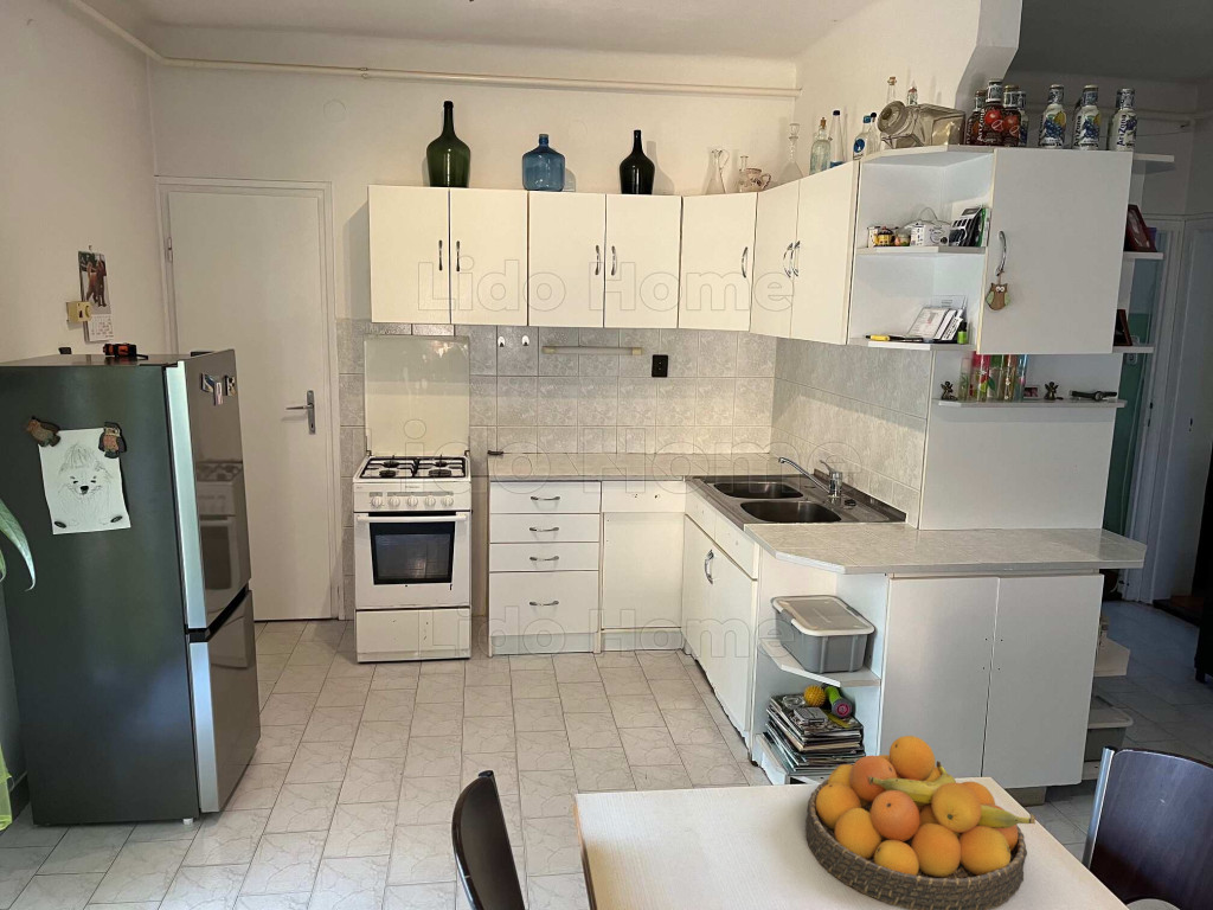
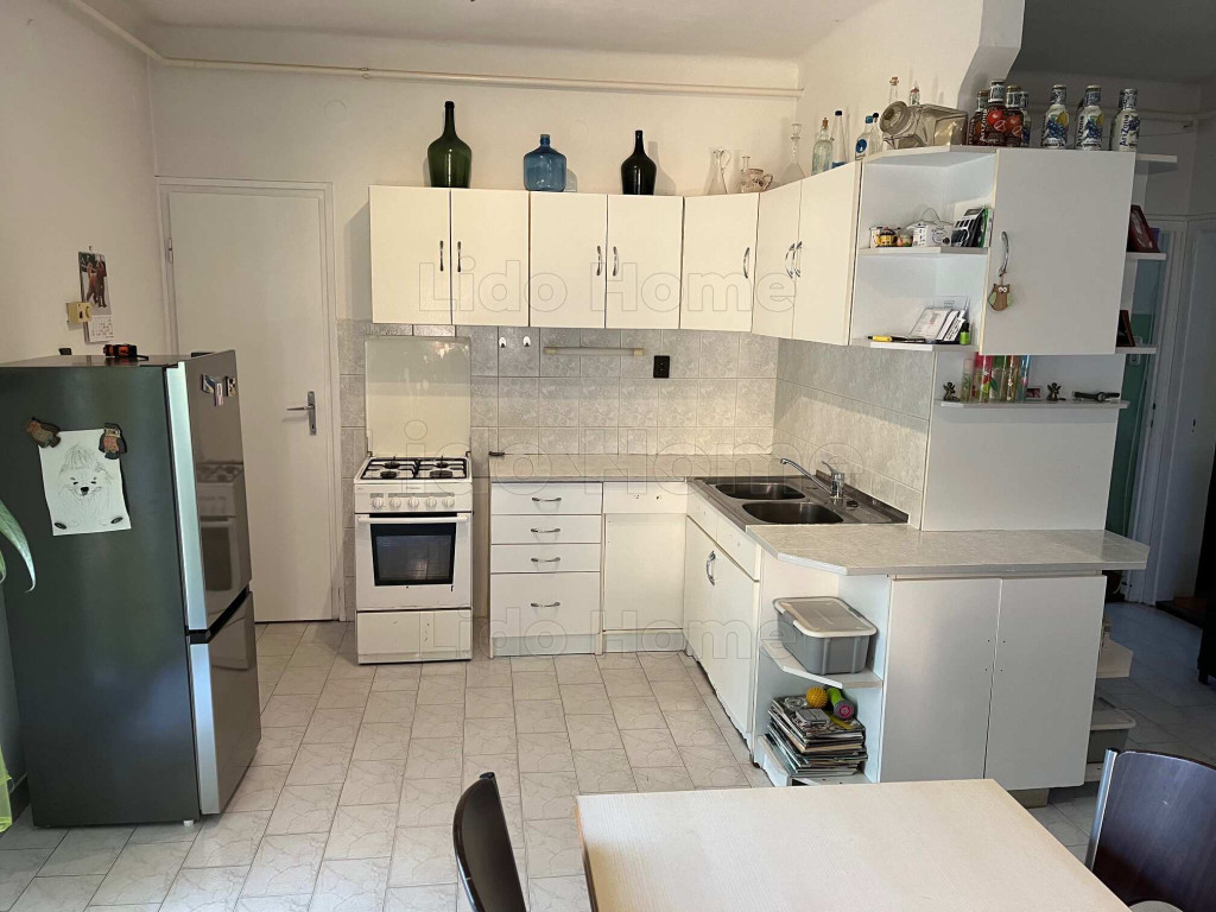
- fruit bowl [804,735,1036,910]
